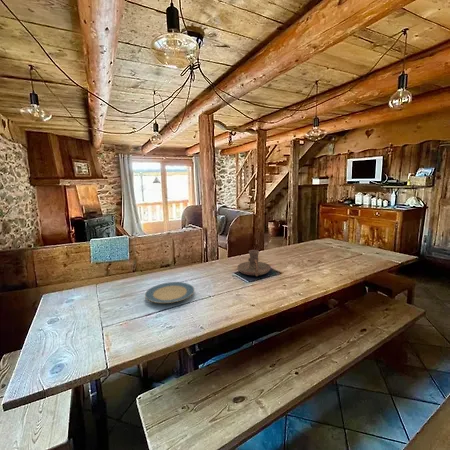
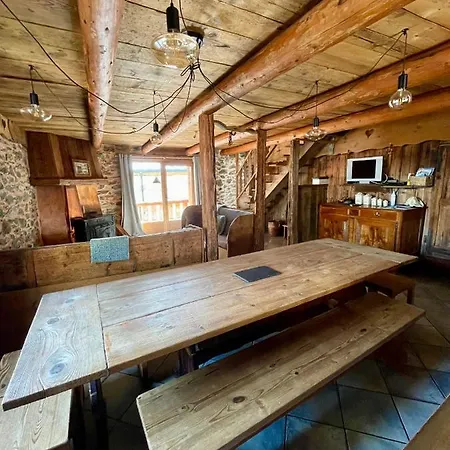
- plate [144,281,195,304]
- candle holder [236,249,272,277]
